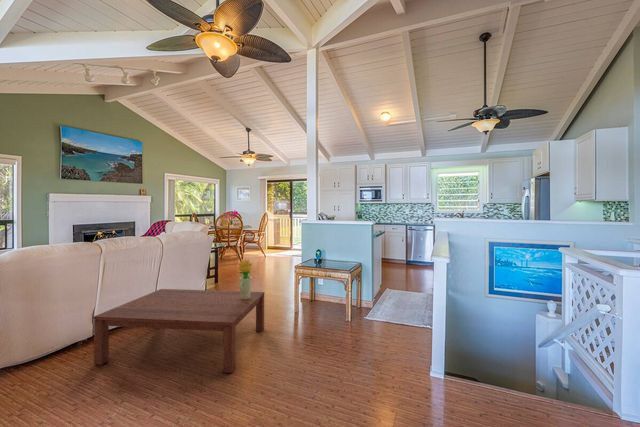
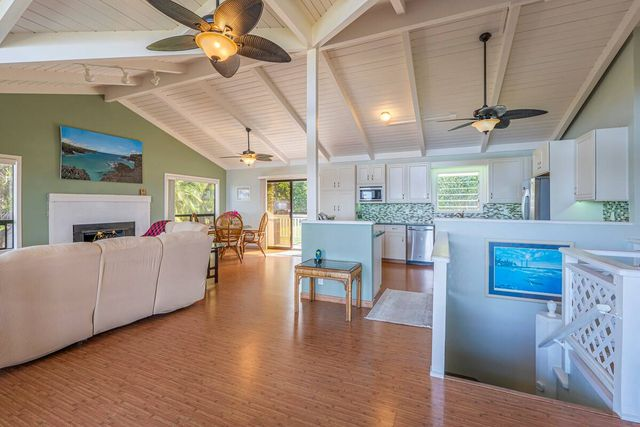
- potted flower [236,259,254,299]
- coffee table [92,288,266,374]
